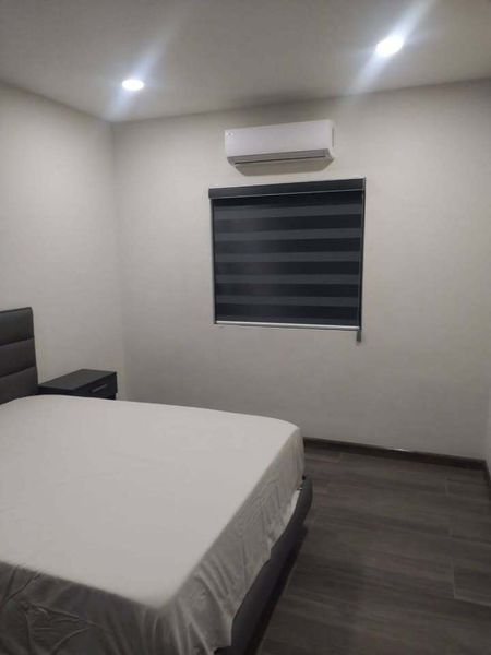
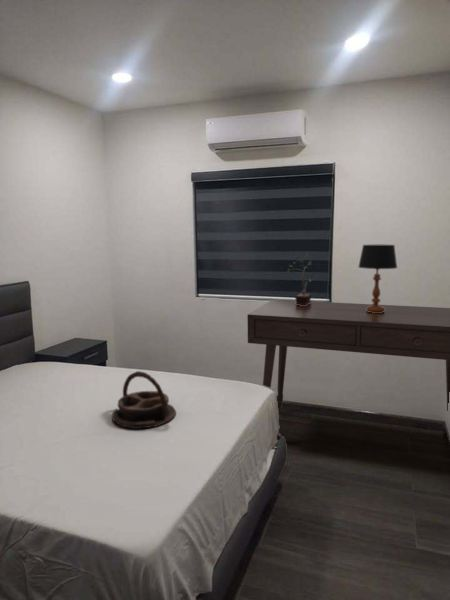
+ potted plant [287,251,313,306]
+ serving tray [111,370,177,430]
+ desk [246,299,450,413]
+ table lamp [358,244,398,313]
